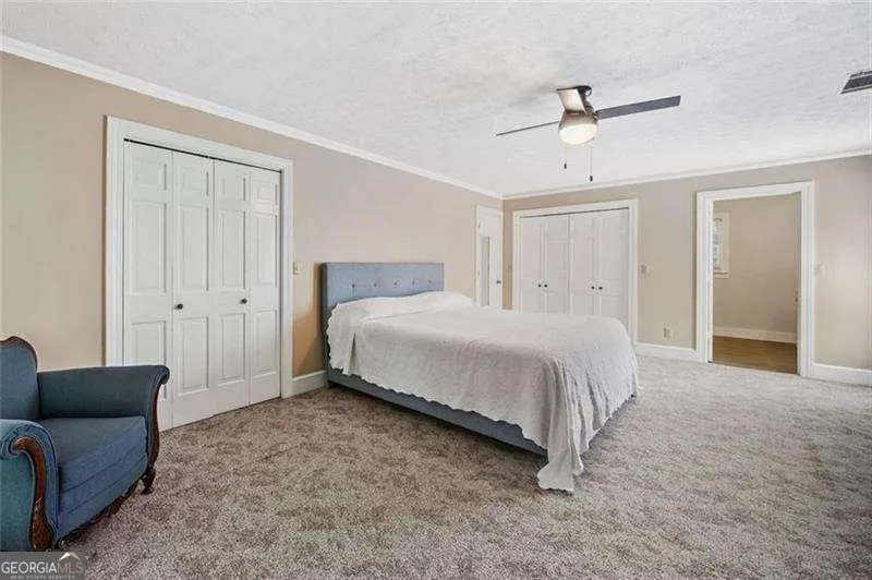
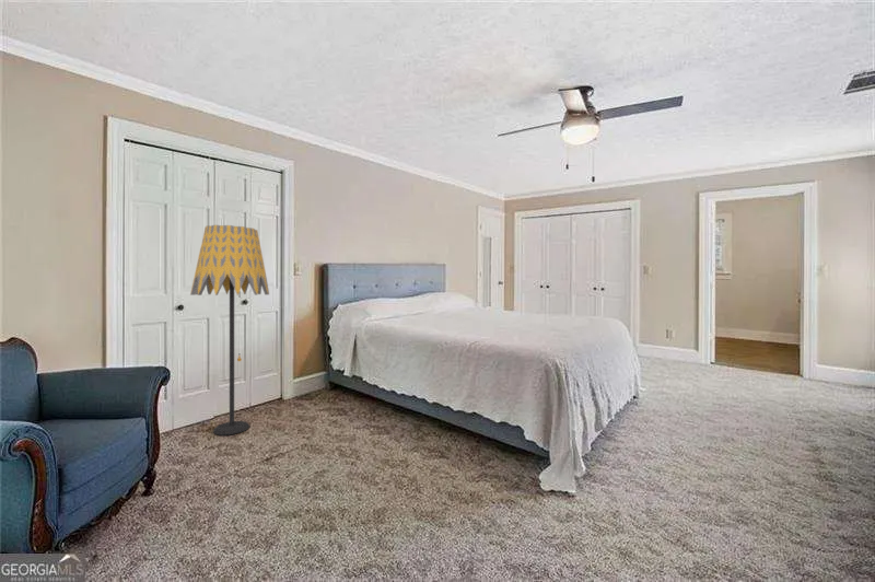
+ floor lamp [189,224,270,436]
